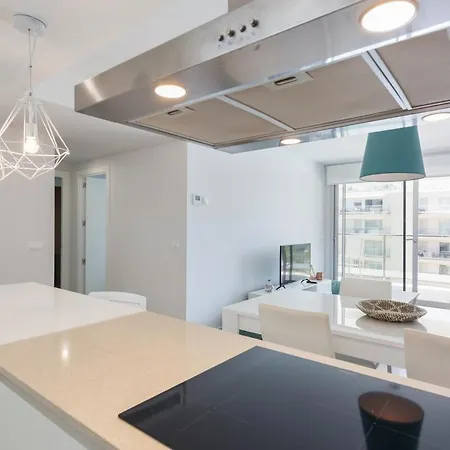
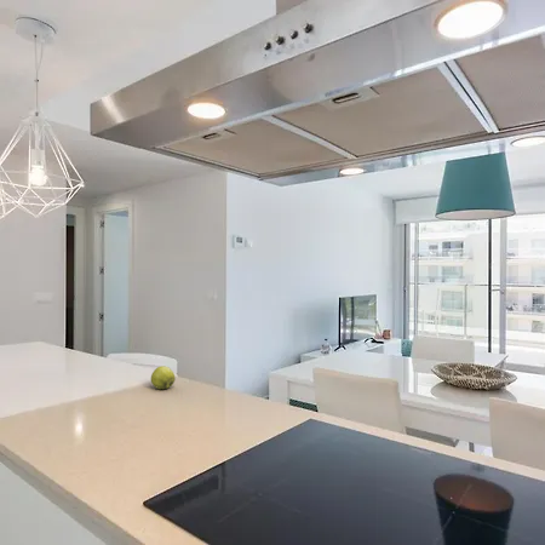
+ apple [150,365,177,390]
